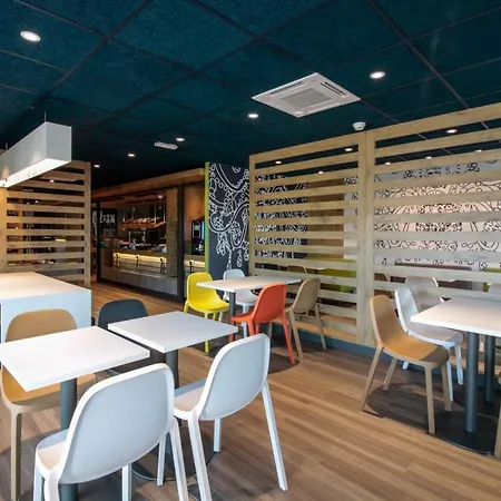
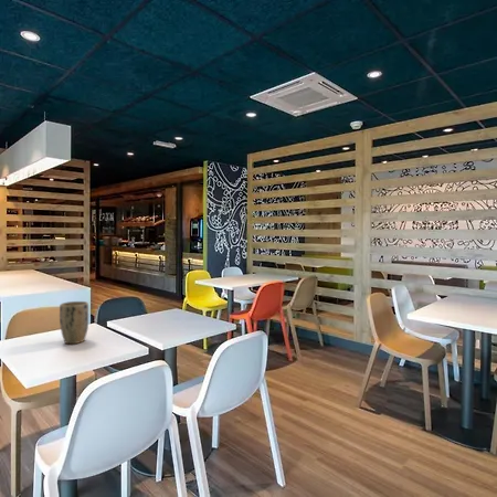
+ plant pot [59,300,89,345]
